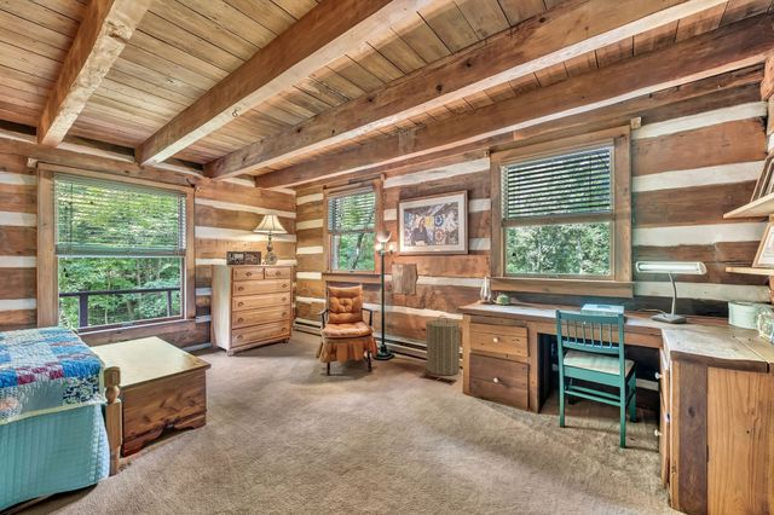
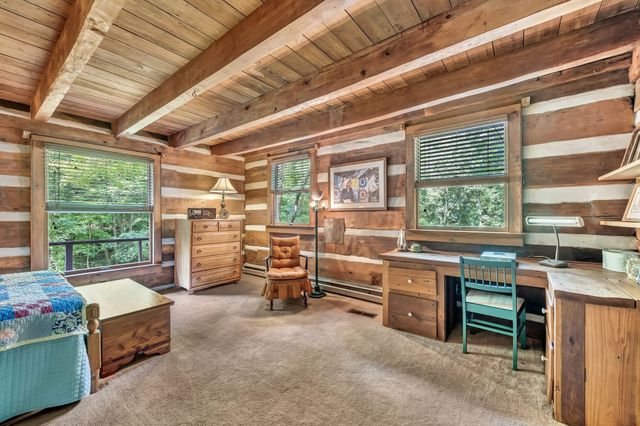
- laundry hamper [424,314,463,376]
